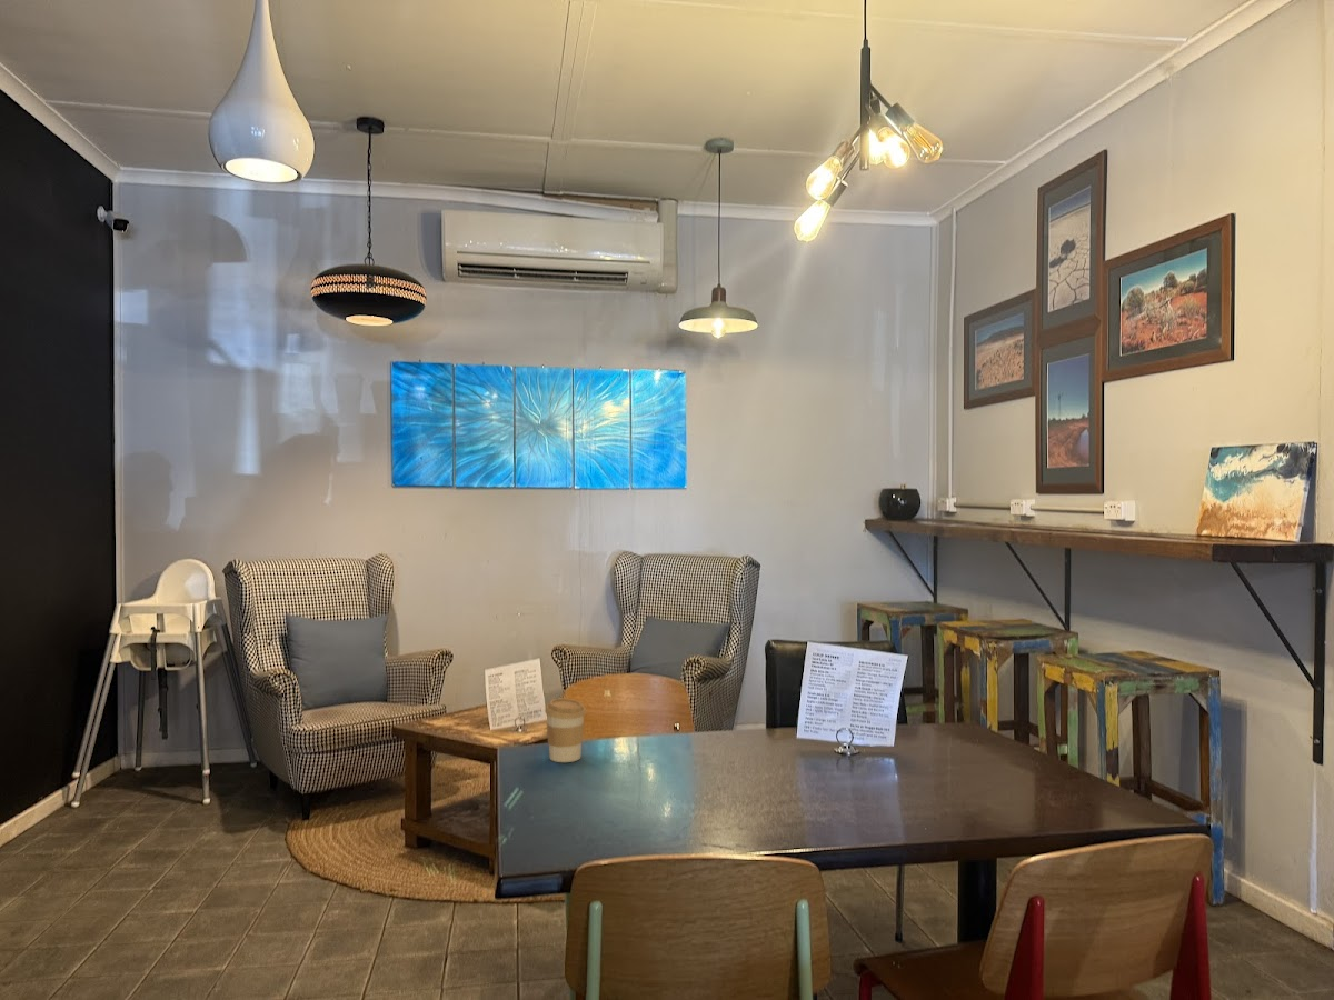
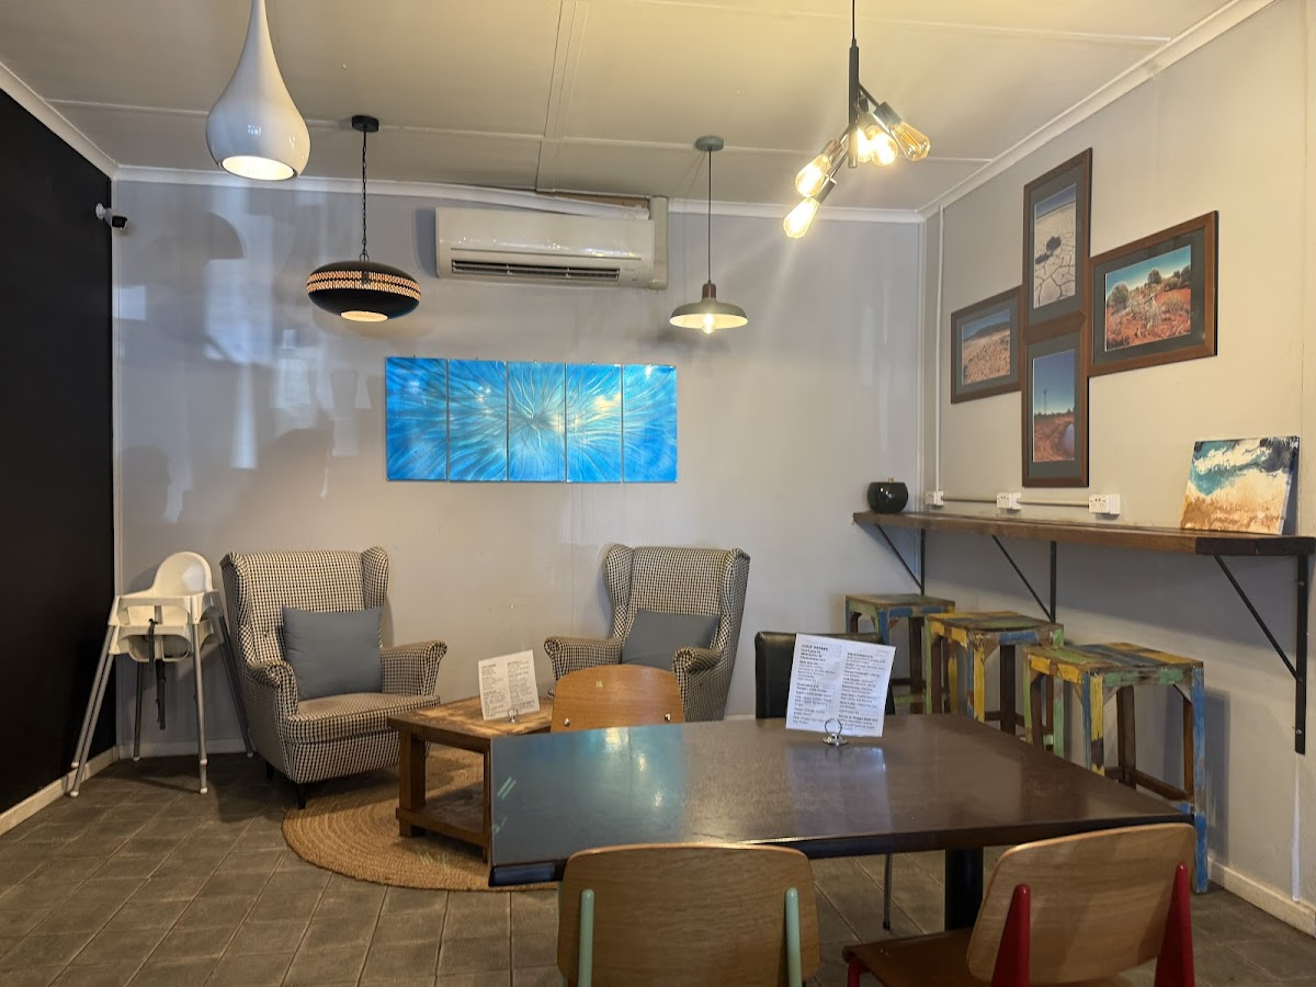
- coffee cup [544,697,587,763]
